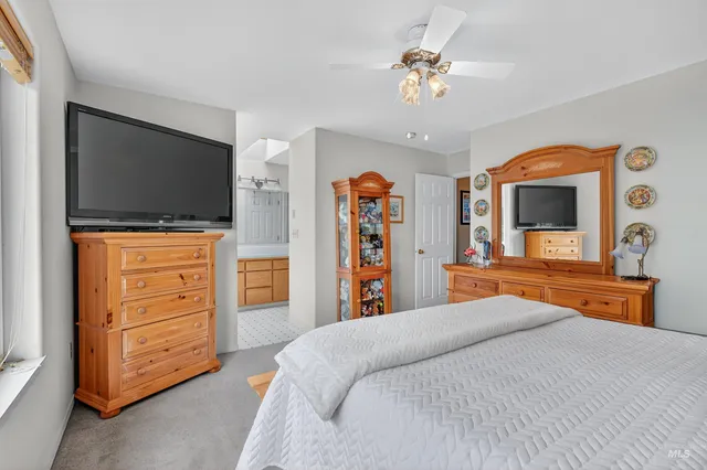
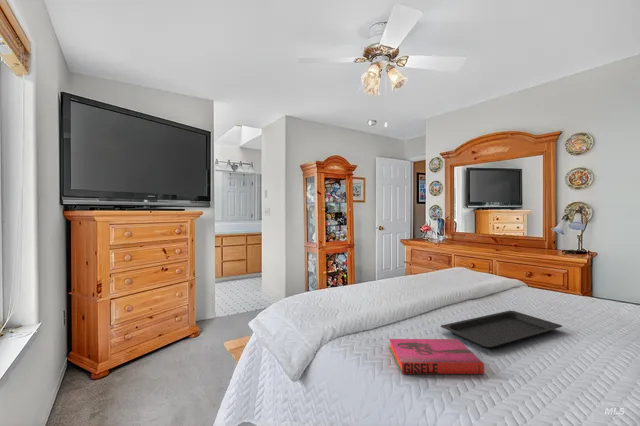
+ hardback book [388,338,485,375]
+ serving tray [440,310,564,350]
